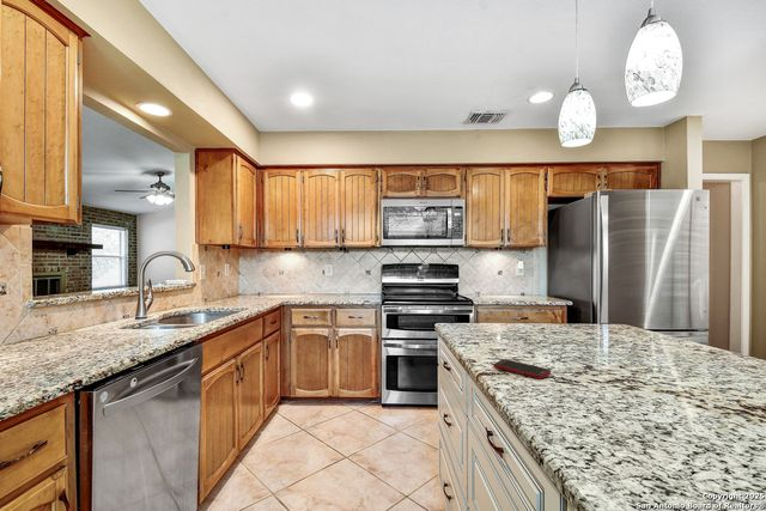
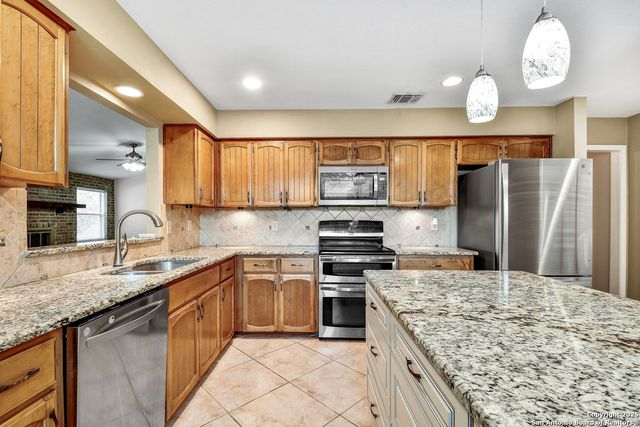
- cell phone [492,358,552,379]
